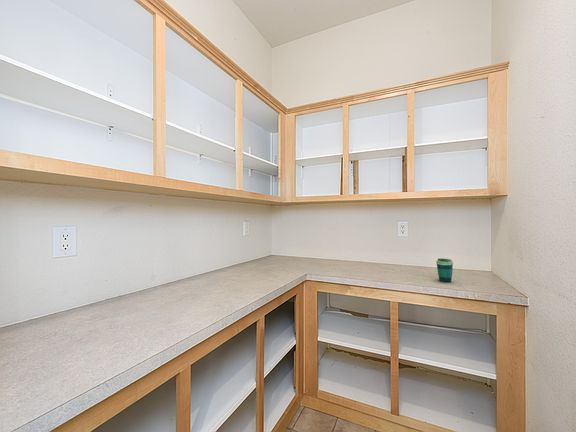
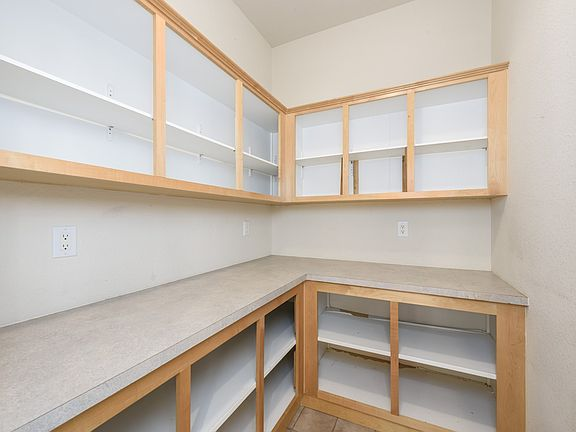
- cup [435,257,454,283]
